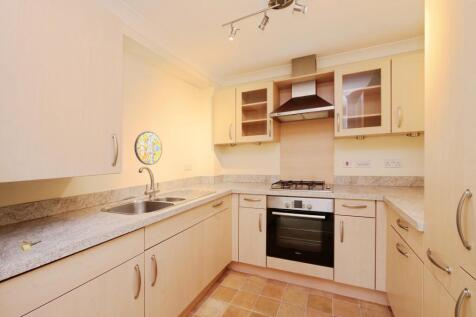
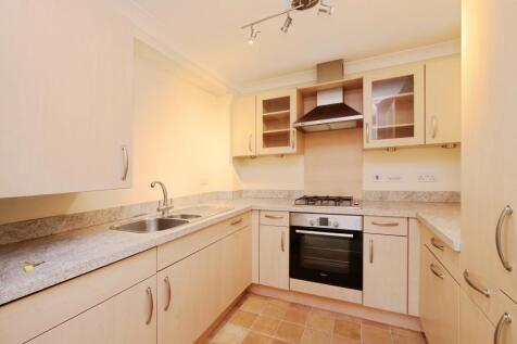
- manhole cover [133,130,163,166]
